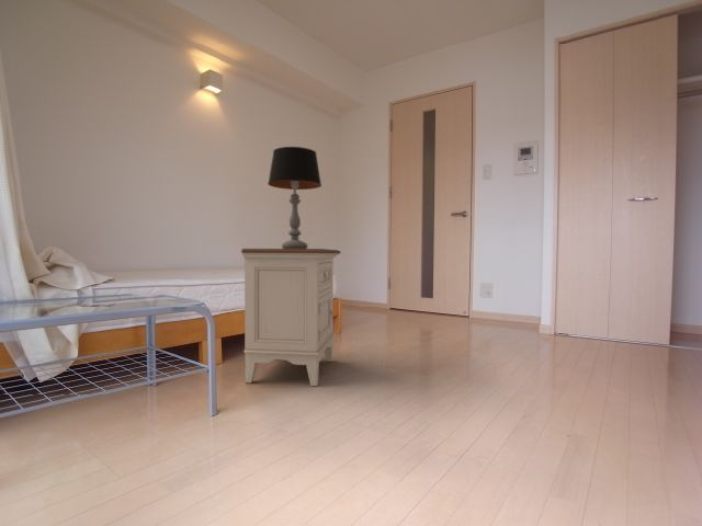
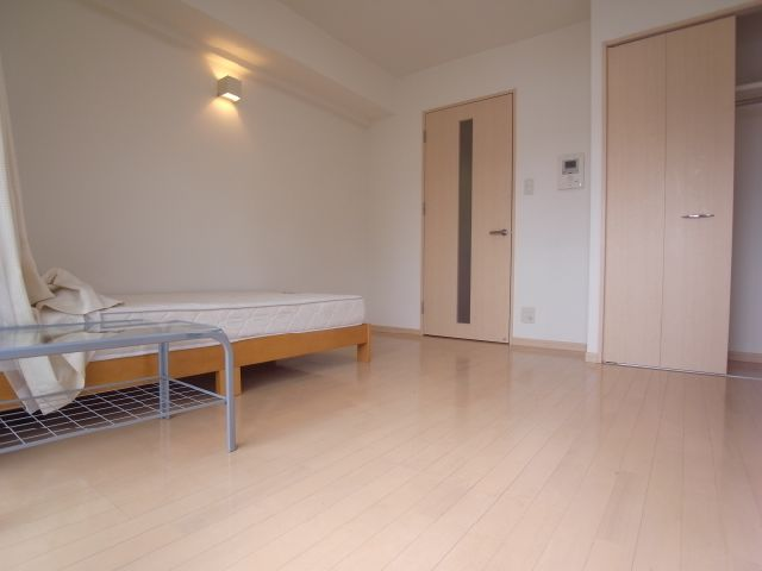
- nightstand [240,248,342,387]
- table lamp [267,146,322,249]
